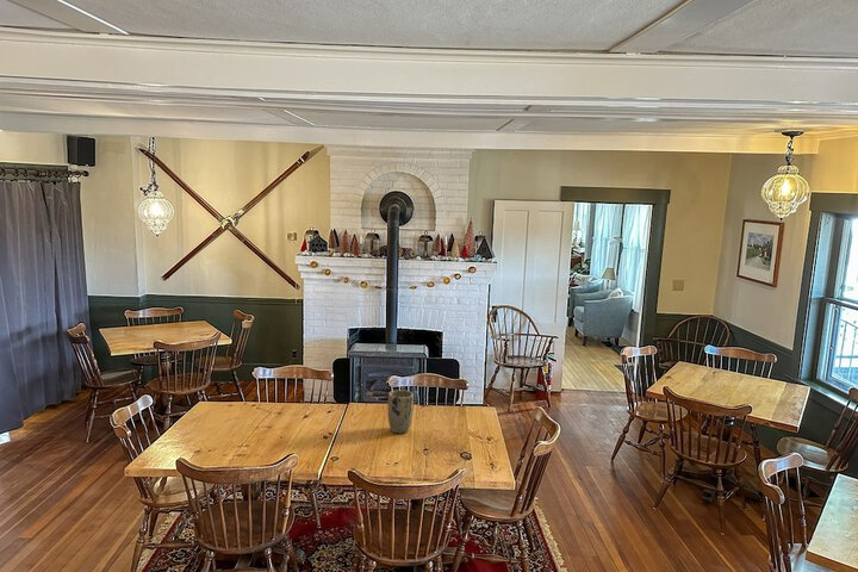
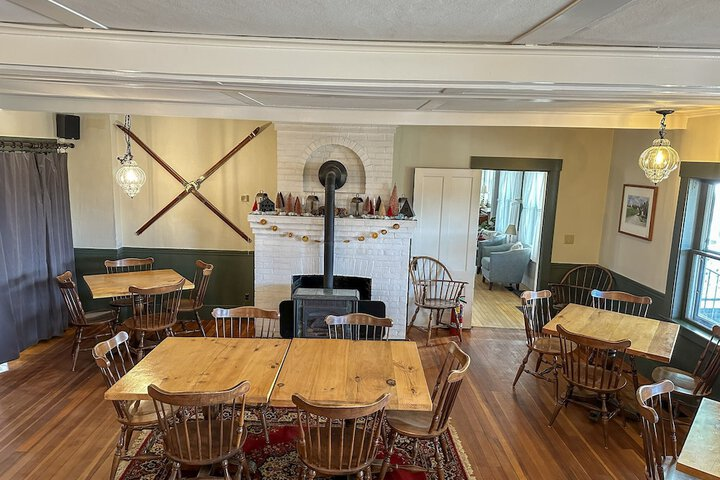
- plant pot [387,390,415,435]
